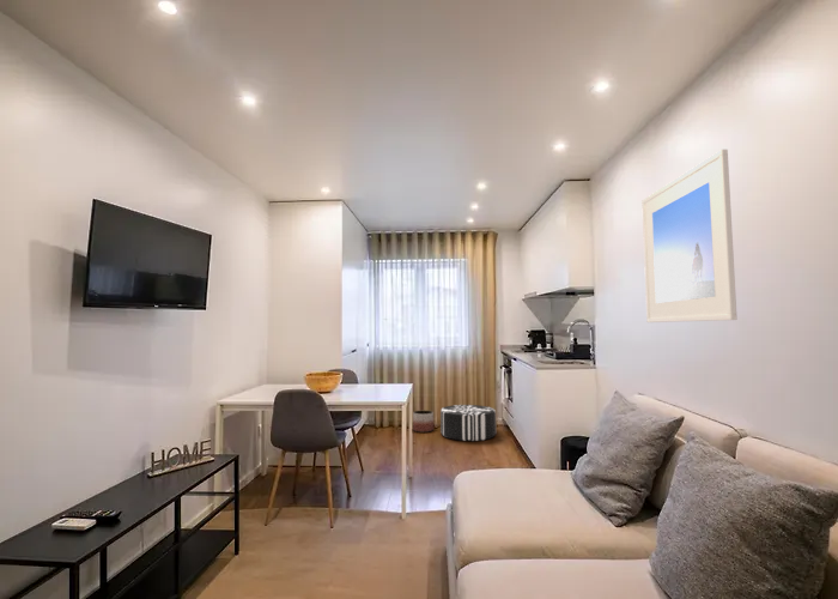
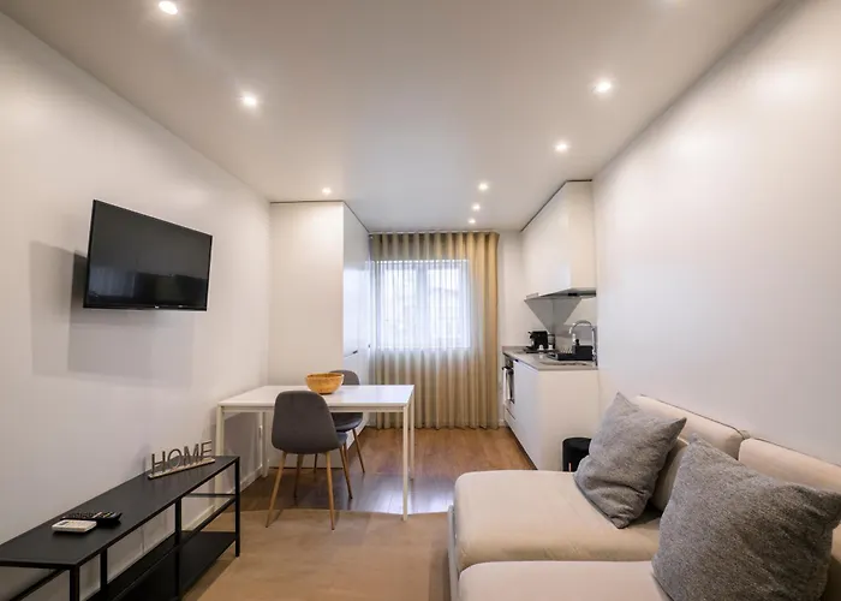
- pouf [439,404,497,442]
- planter [412,409,435,434]
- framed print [640,149,739,323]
